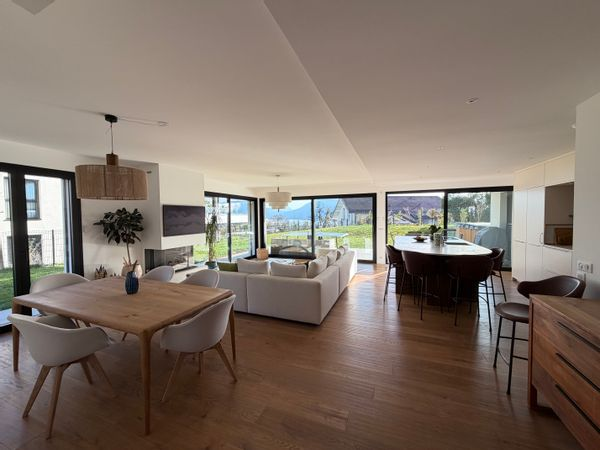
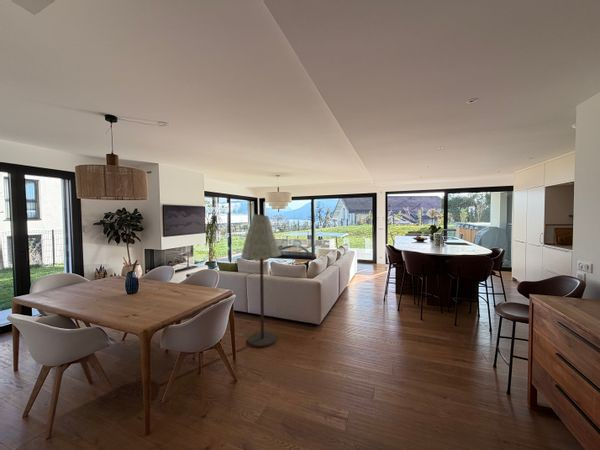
+ floor lamp [240,213,282,348]
